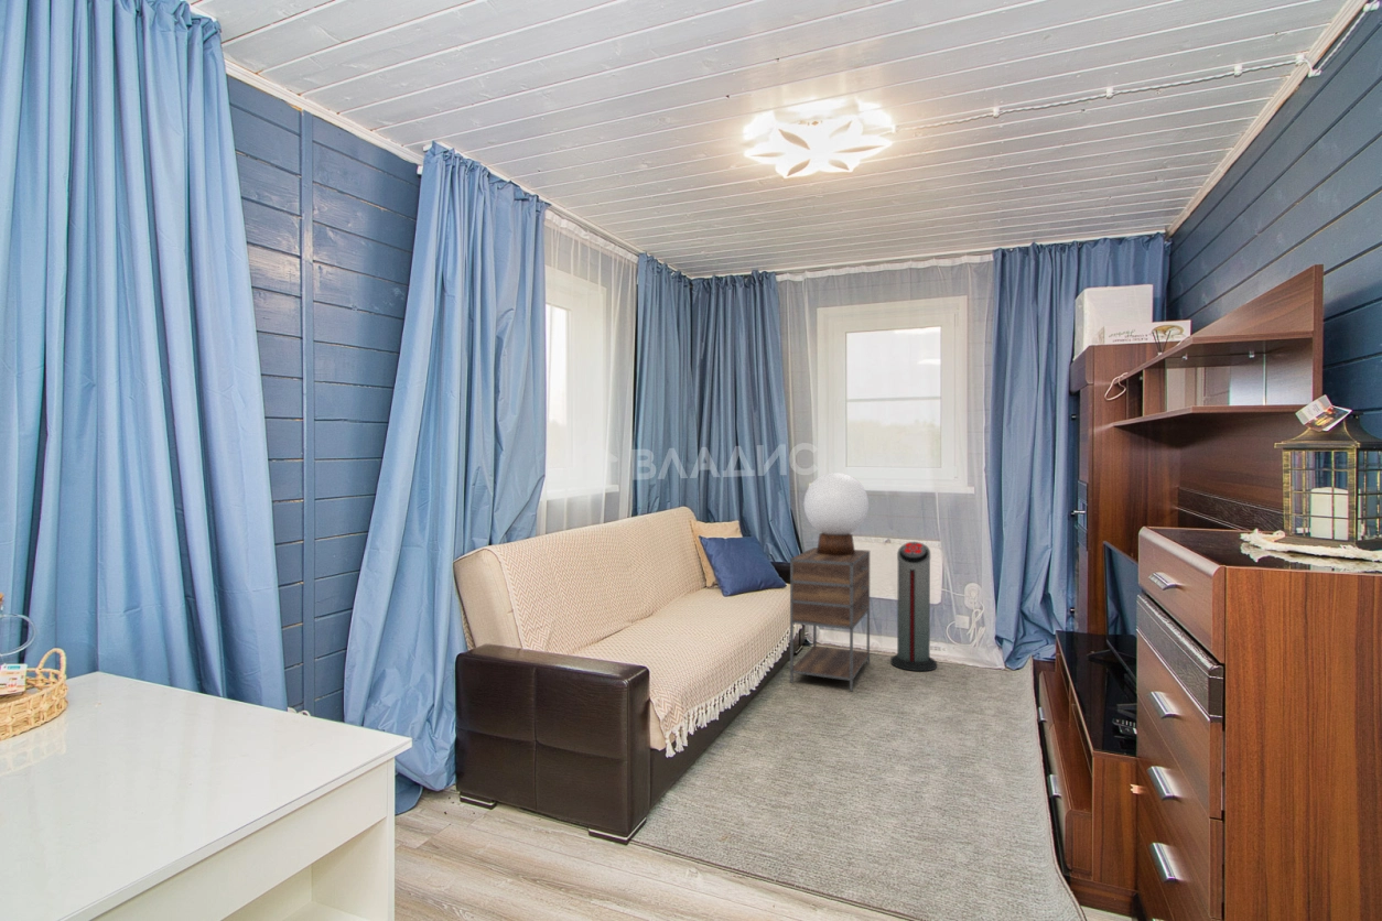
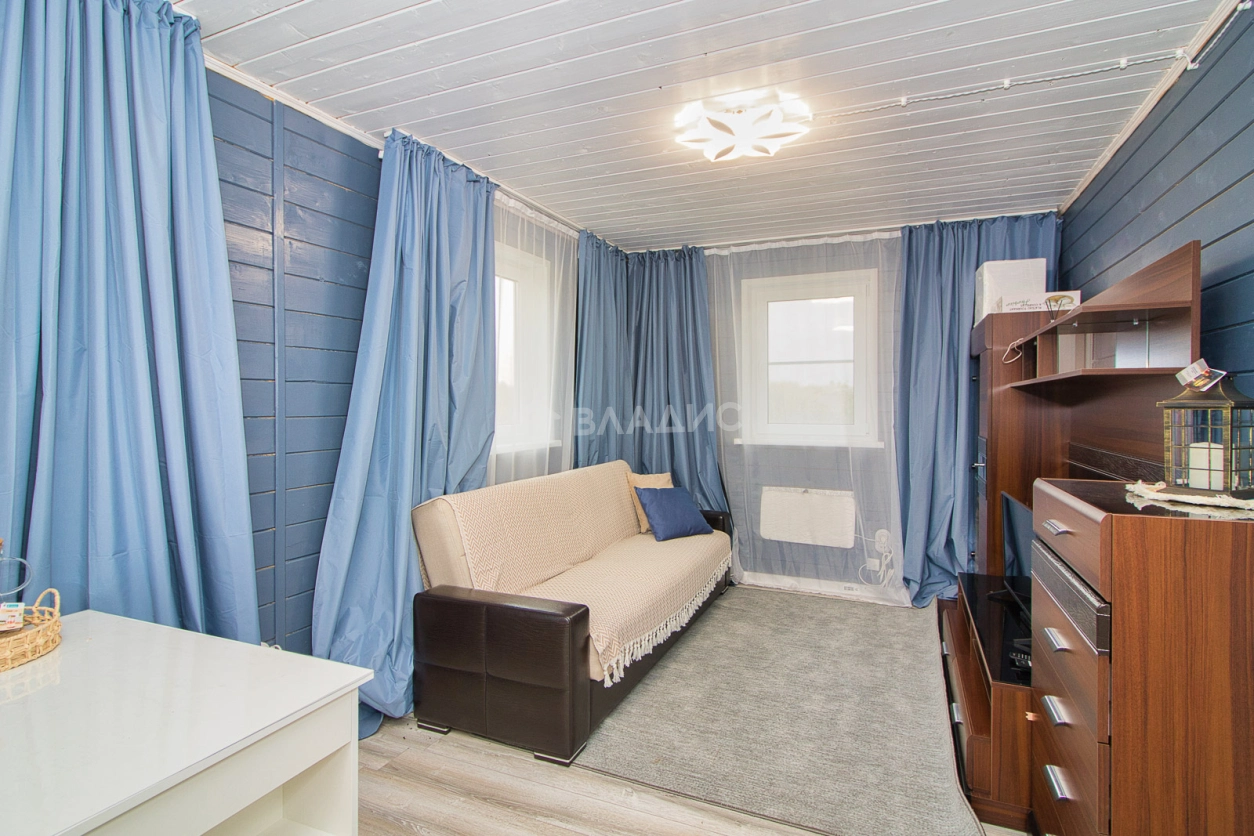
- table lamp [802,472,870,555]
- air purifier [889,541,938,672]
- nightstand [789,546,871,692]
